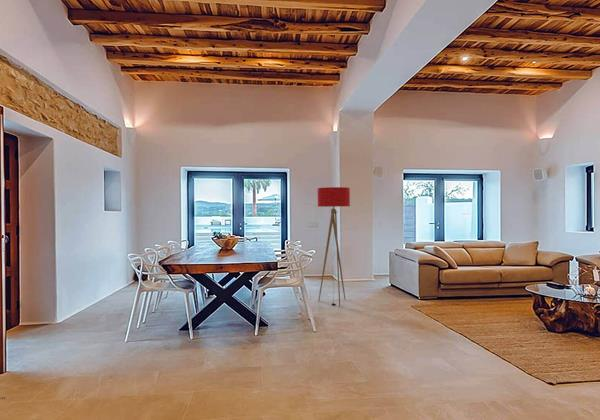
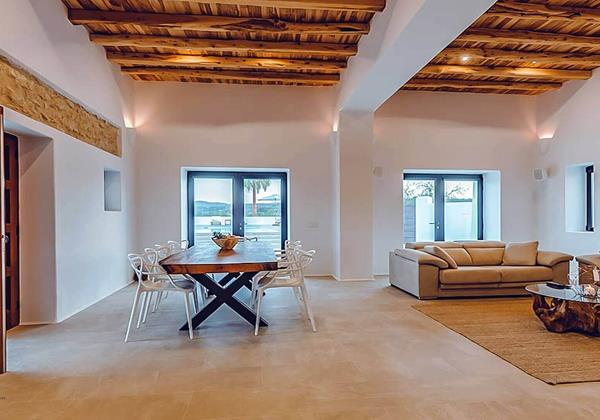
- floor lamp [317,186,351,307]
